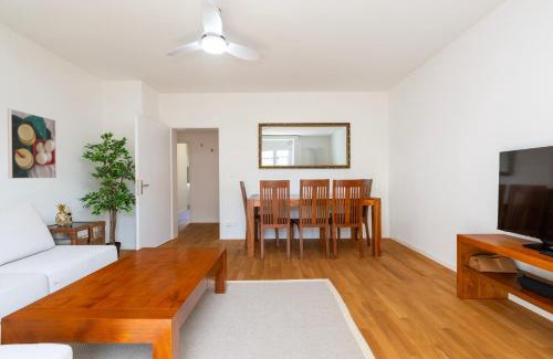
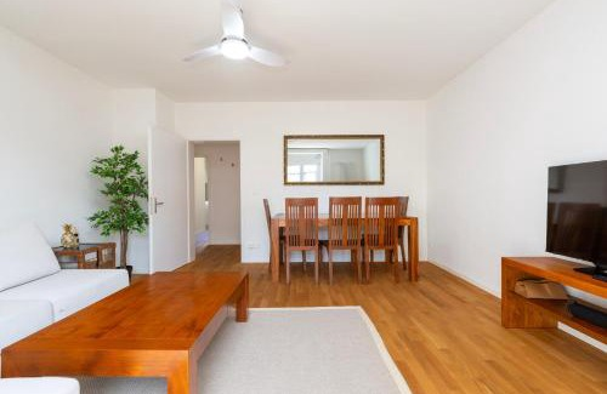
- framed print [7,108,58,180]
